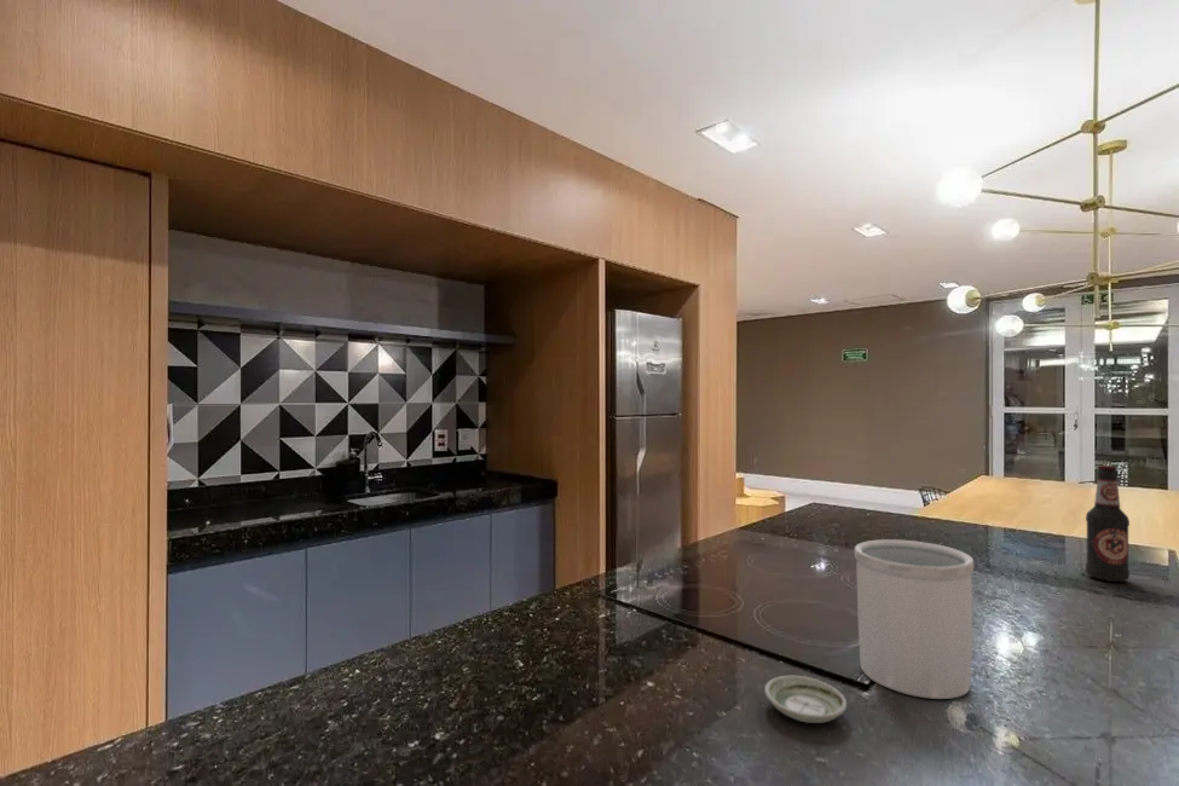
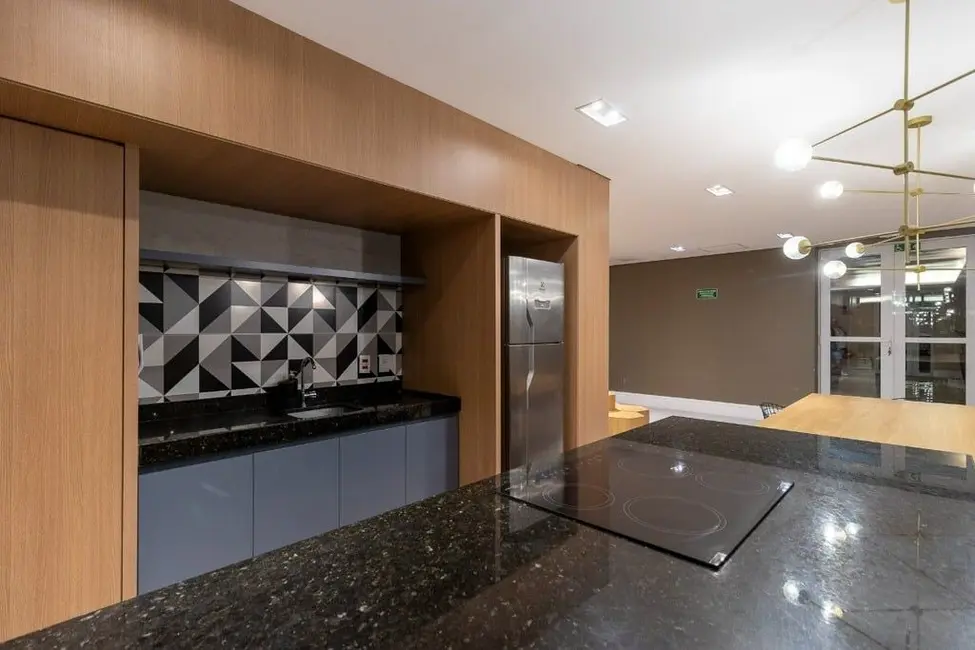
- utensil holder [854,538,975,700]
- saucer [763,675,848,724]
- bottle [1085,464,1131,583]
